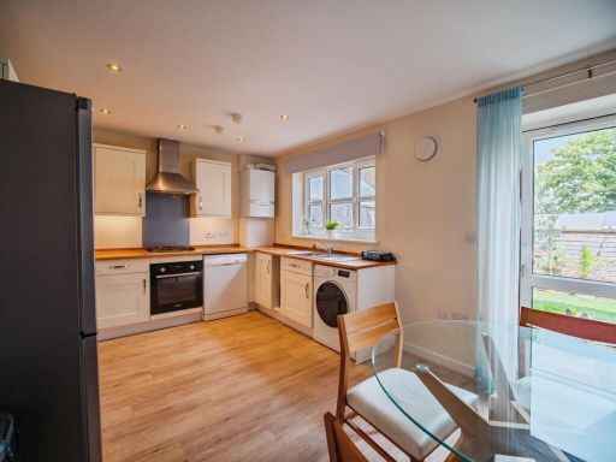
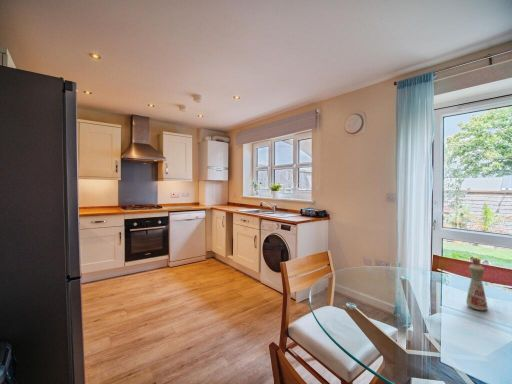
+ bottle [465,257,489,311]
